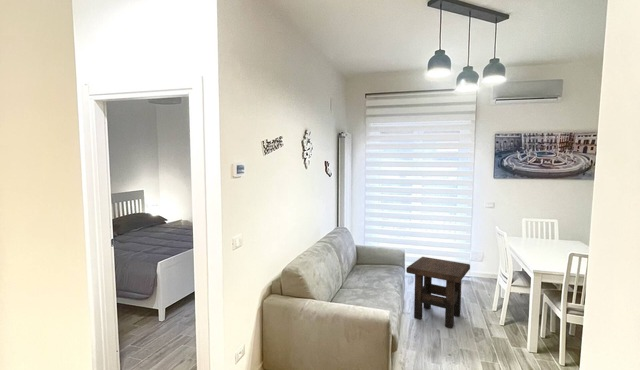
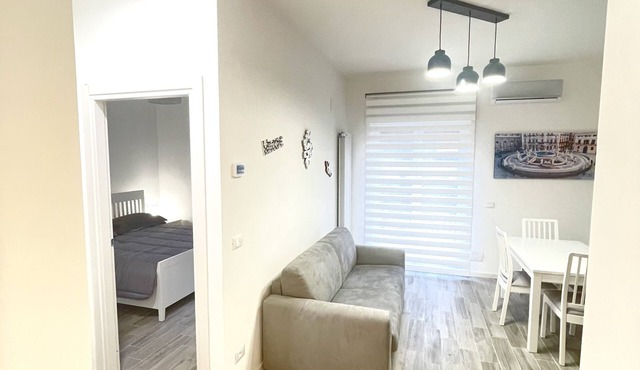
- side table [405,256,471,329]
